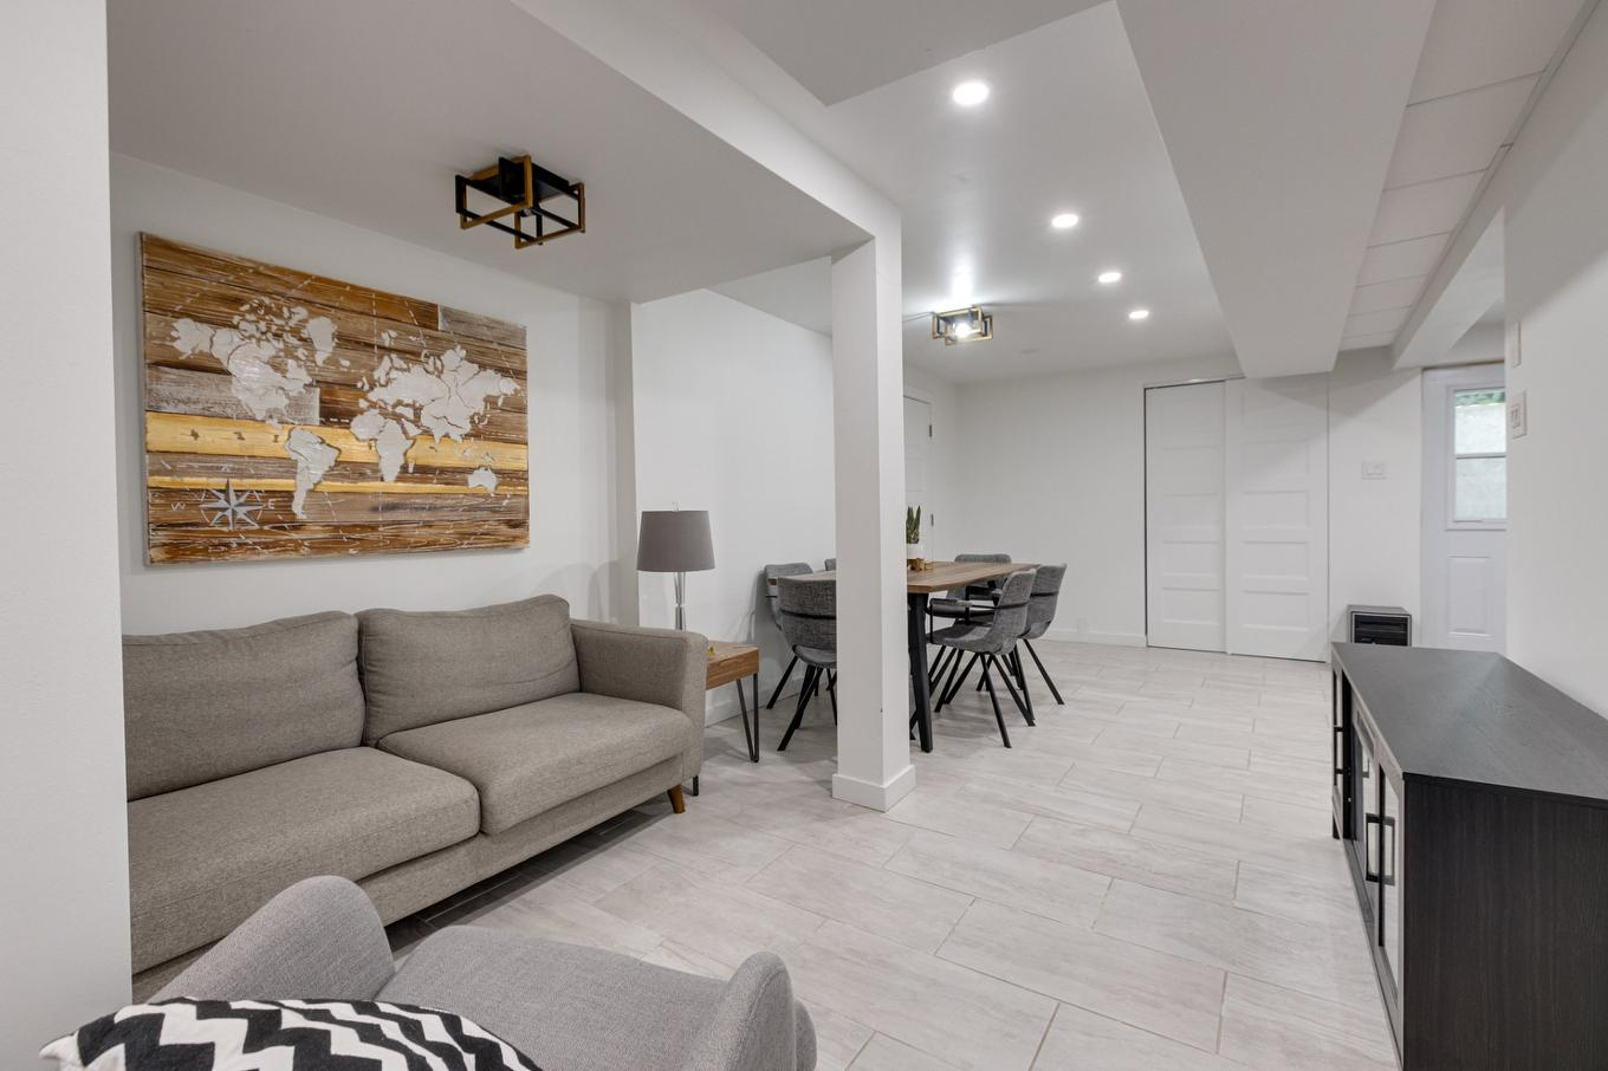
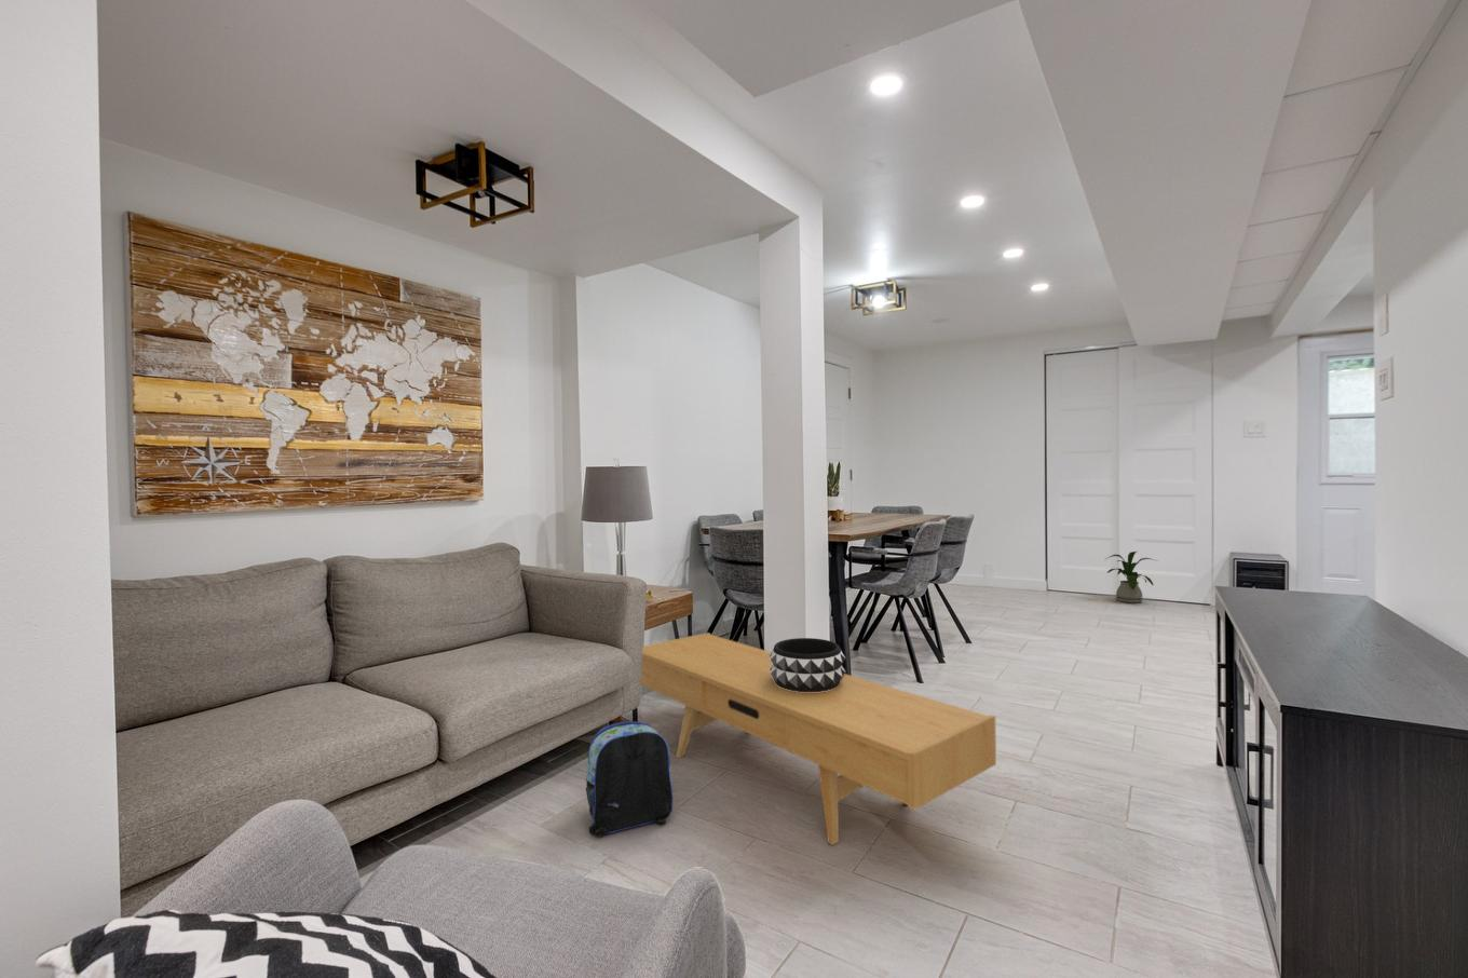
+ decorative bowl [769,636,846,692]
+ house plant [1103,550,1158,605]
+ backpack [585,721,673,837]
+ tv console [638,632,998,846]
